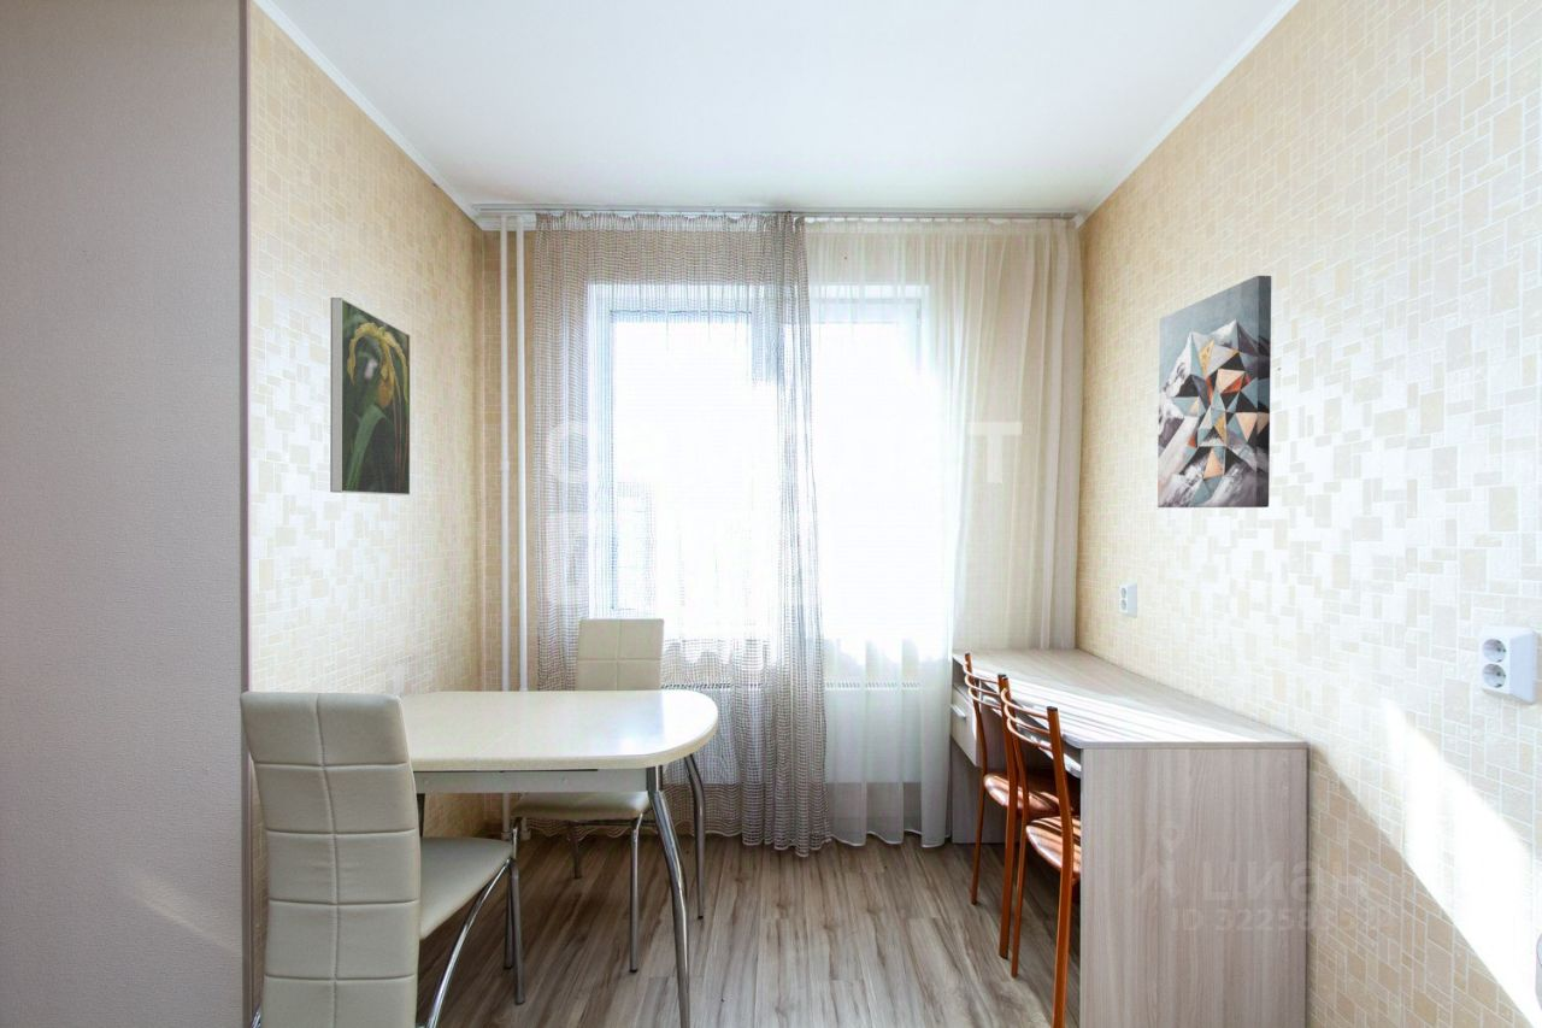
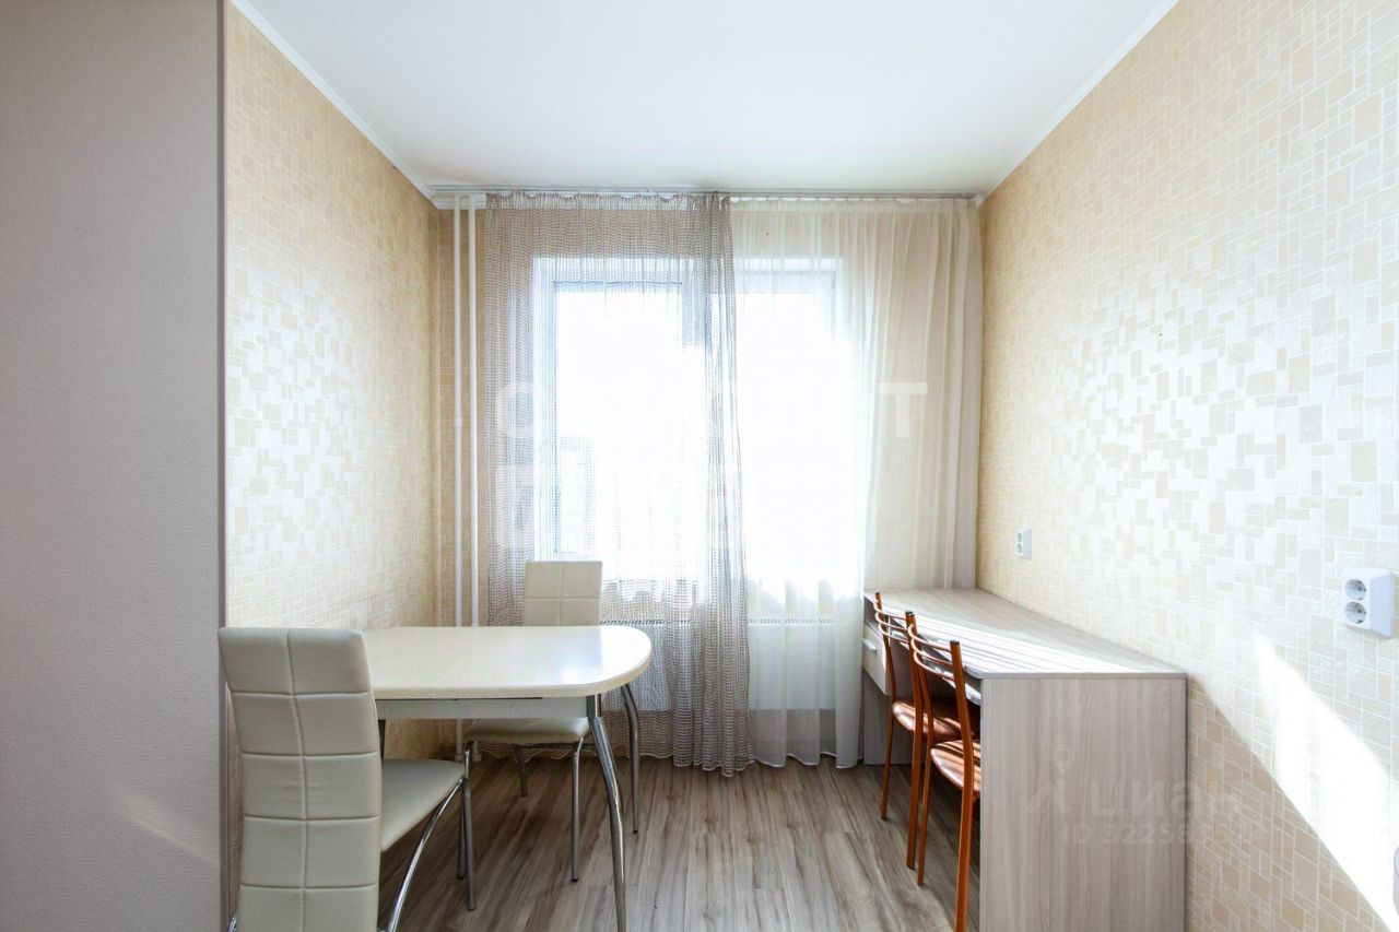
- wall art [1156,275,1272,509]
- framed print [329,296,412,497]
